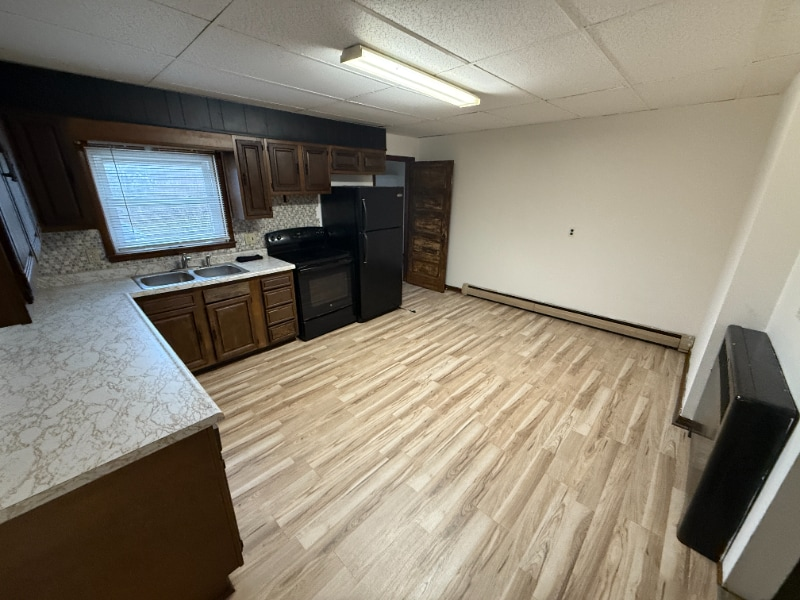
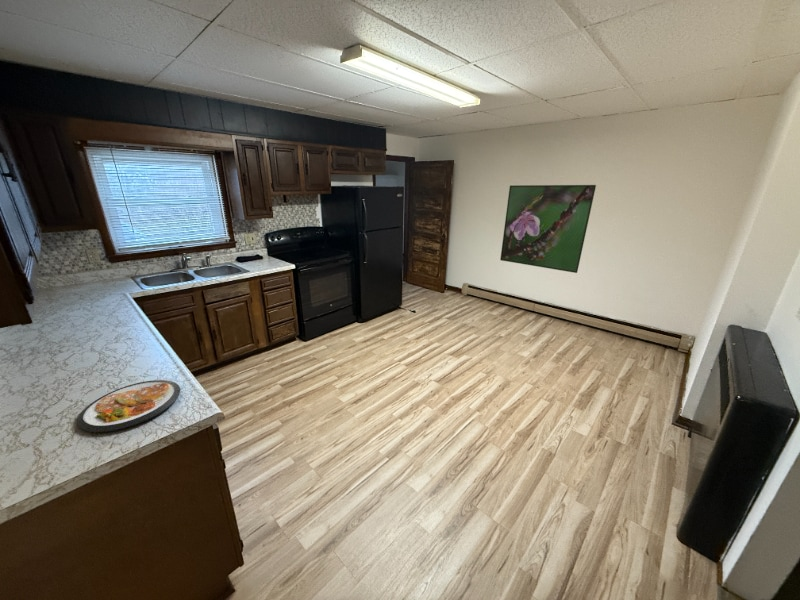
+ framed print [500,184,597,274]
+ dish [76,379,181,434]
